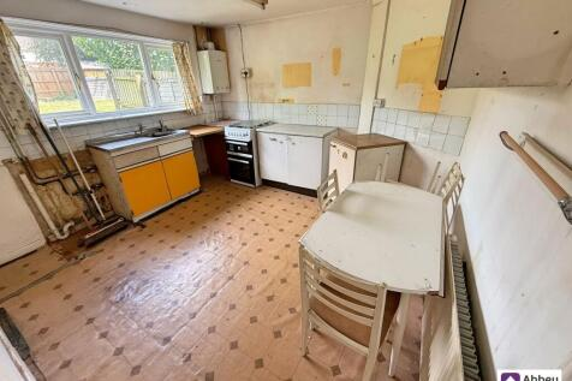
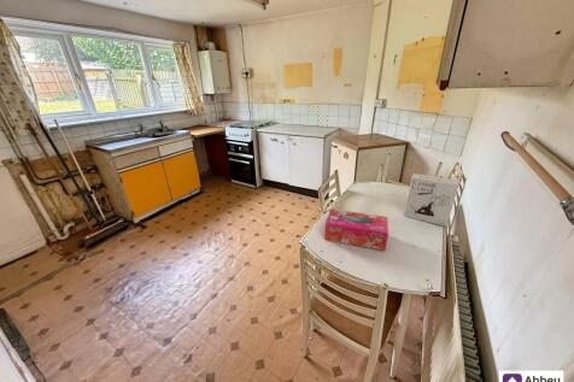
+ tissue box [323,208,390,252]
+ cereal box [403,172,459,228]
